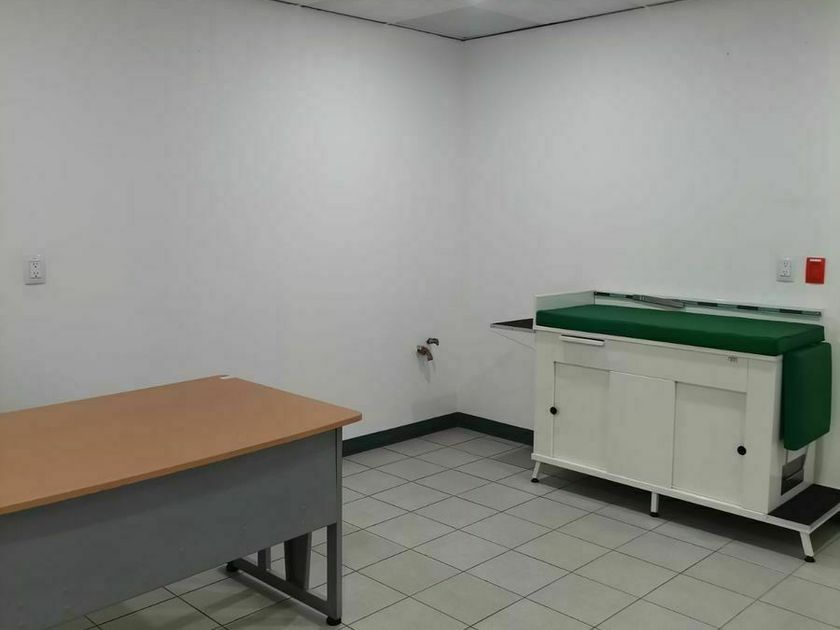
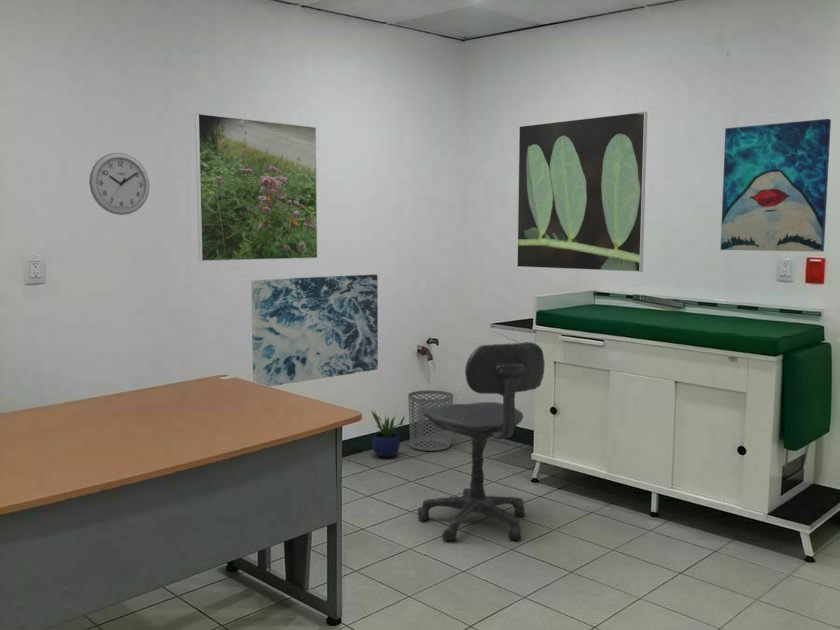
+ wall art [719,118,832,253]
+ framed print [194,112,318,262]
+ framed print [516,110,648,273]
+ wall art [250,273,379,387]
+ wall clock [88,152,151,216]
+ waste bin [407,389,454,452]
+ office chair [417,341,546,542]
+ potted plant [370,409,406,458]
